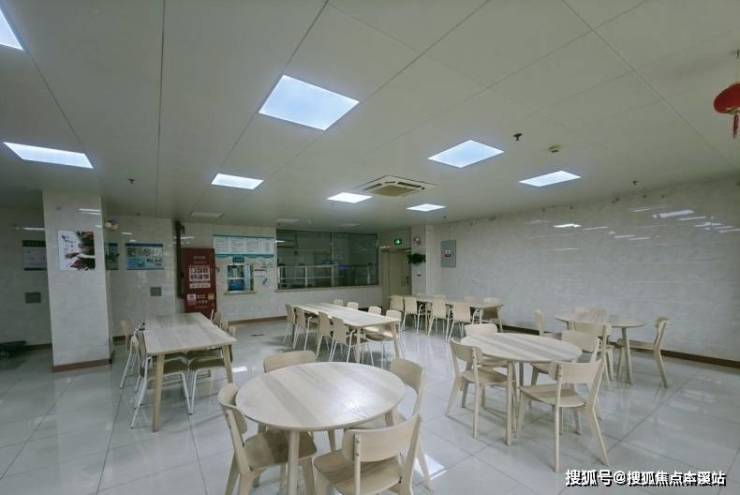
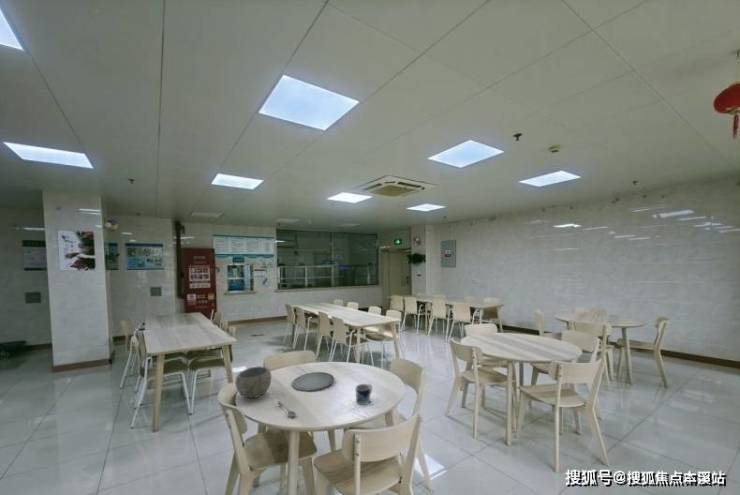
+ bowl [234,365,272,399]
+ mug [355,383,373,406]
+ plate [291,371,335,392]
+ soupspoon [277,400,297,418]
